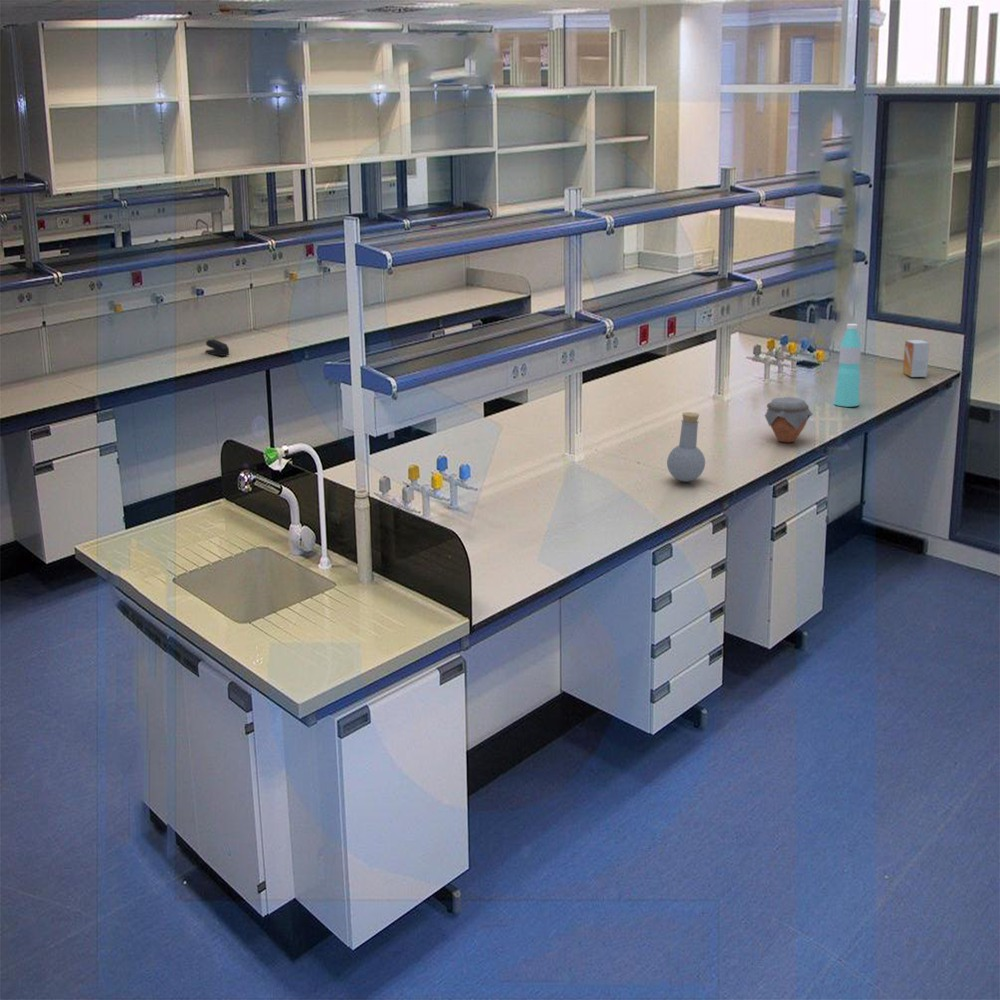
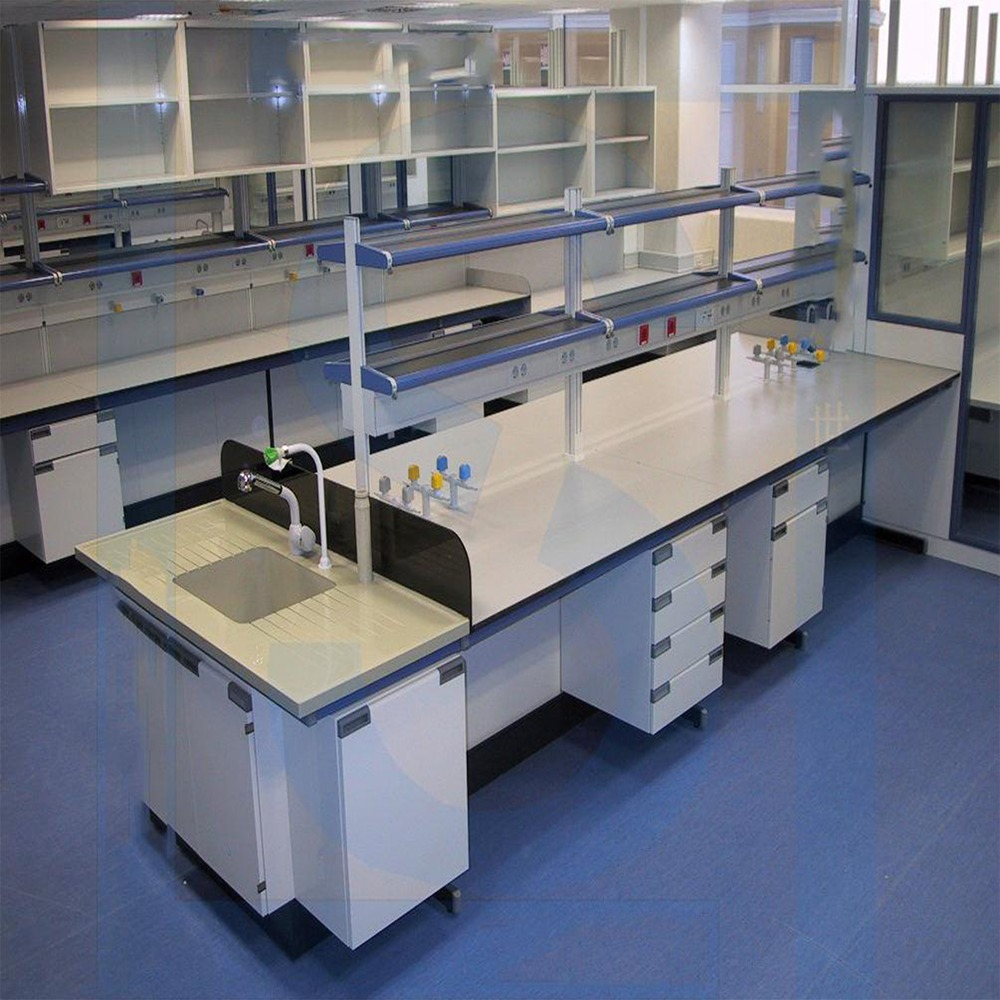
- stapler [204,338,230,357]
- small box [902,339,931,378]
- water bottle [833,323,862,408]
- jar [764,396,814,443]
- flask [666,411,706,483]
